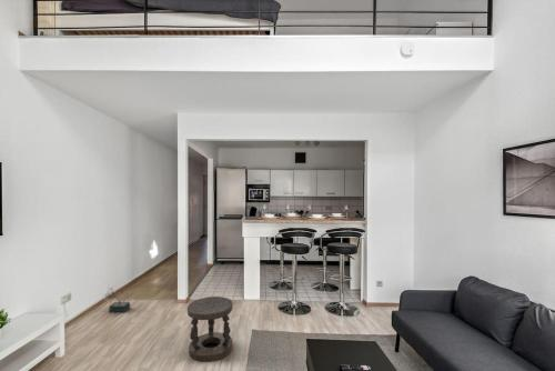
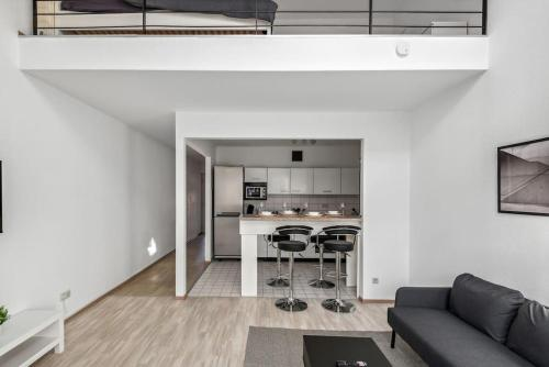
- decorative plant [102,285,134,313]
- stool [186,295,234,363]
